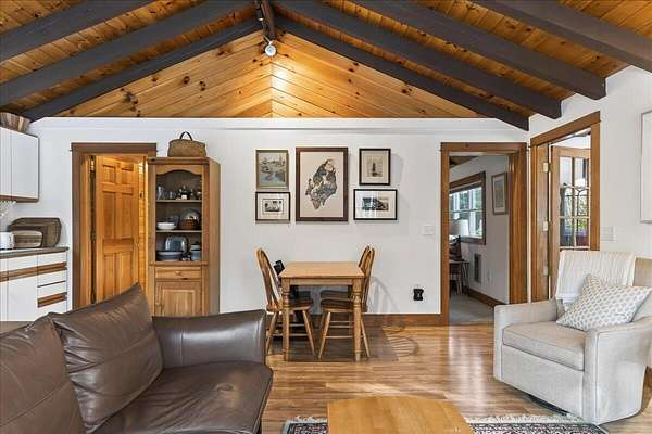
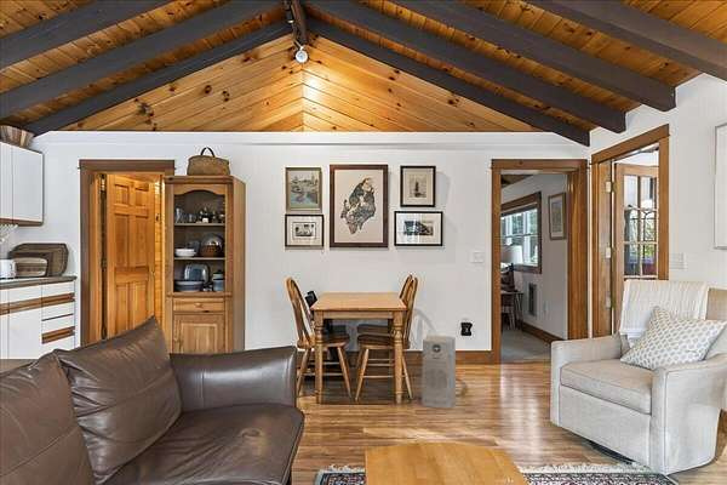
+ air purifier [420,335,457,410]
